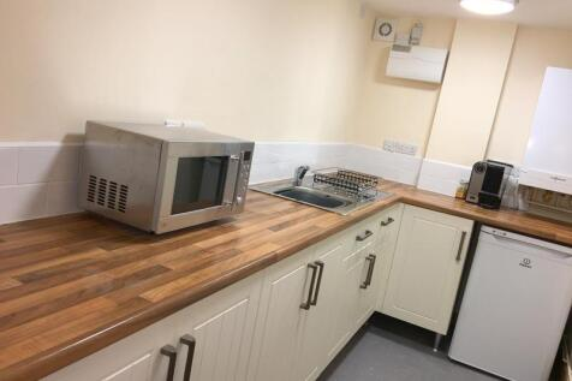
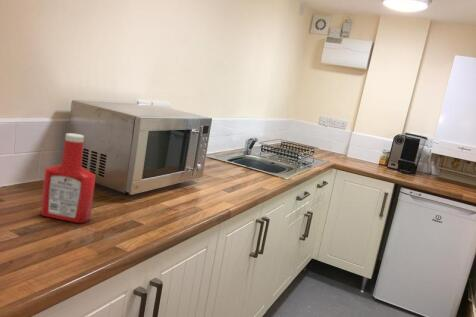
+ soap bottle [40,132,97,224]
